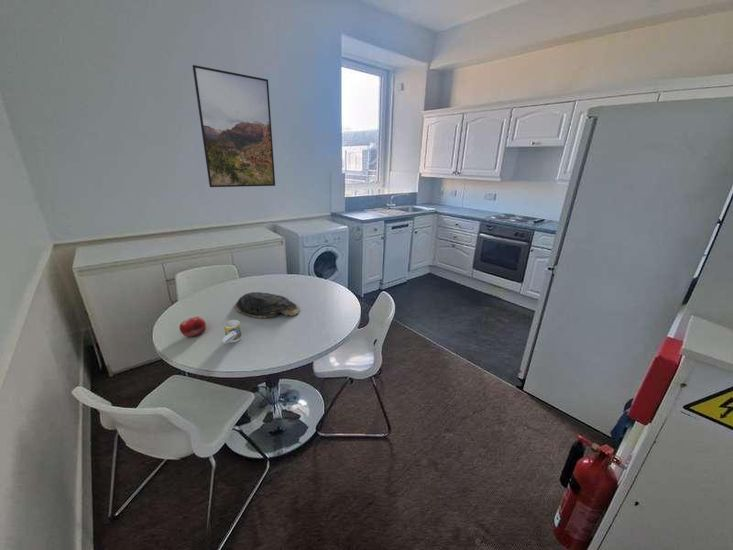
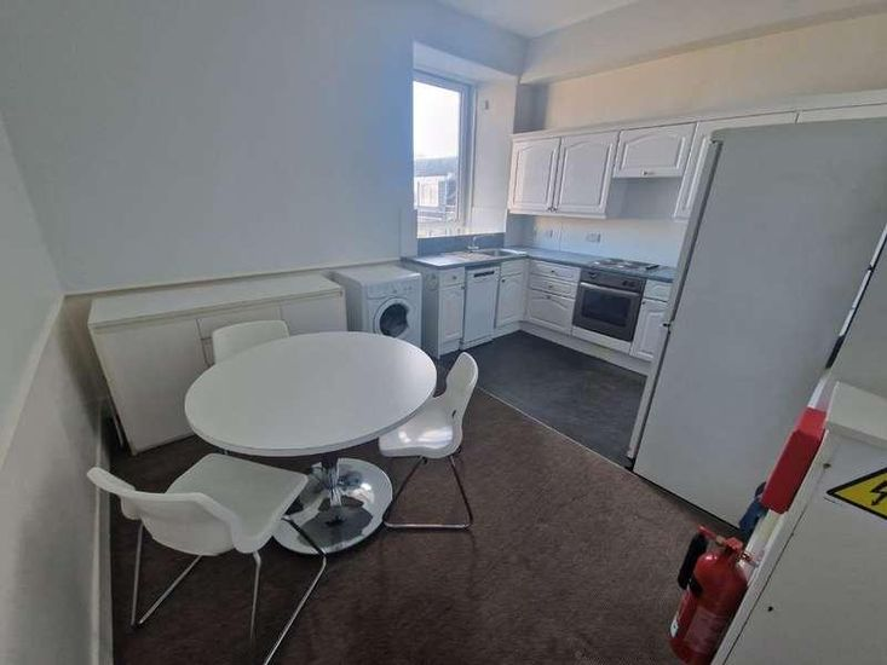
- cup [221,319,243,345]
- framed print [191,64,276,188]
- decorative bowl [233,291,301,319]
- fruit [179,316,207,338]
